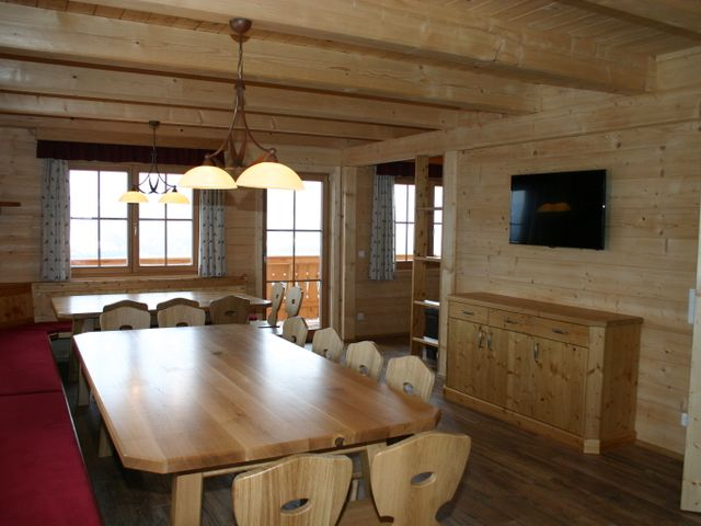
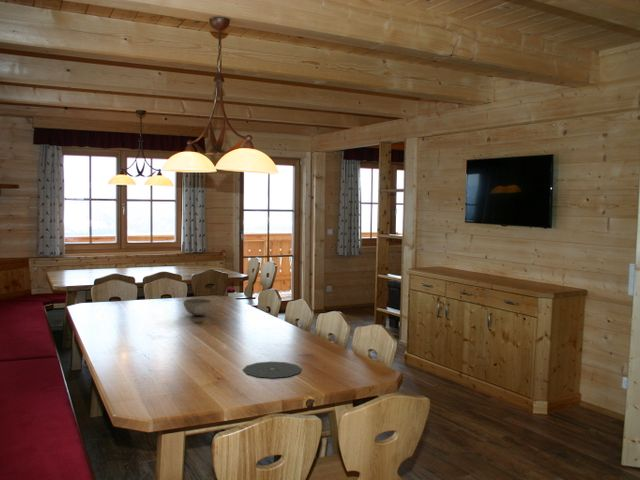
+ bowl [183,298,213,316]
+ plate [242,361,303,379]
